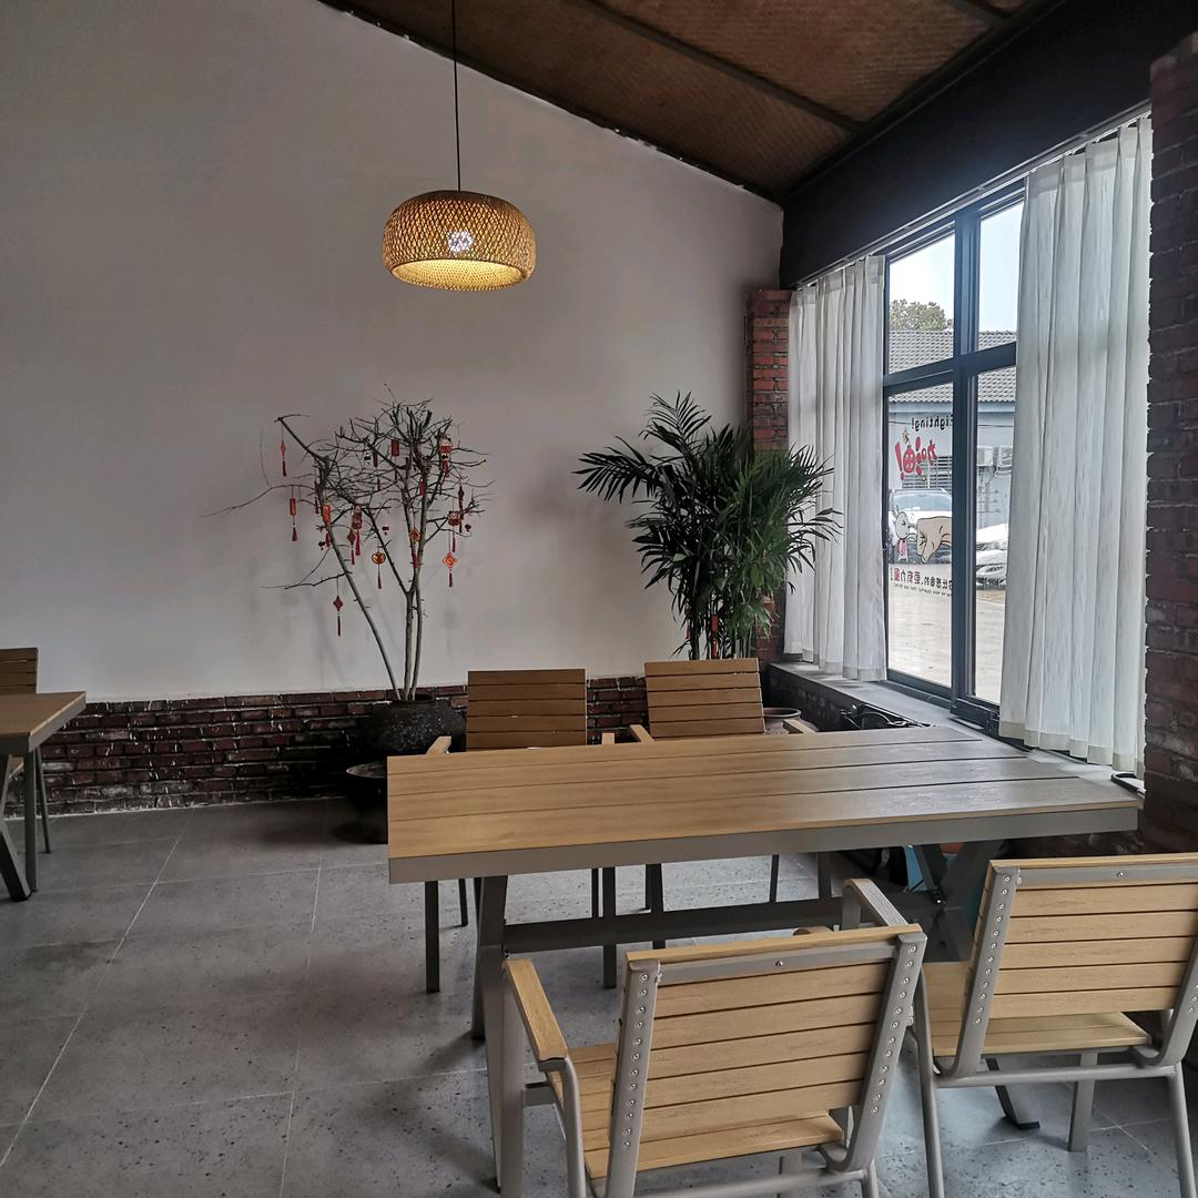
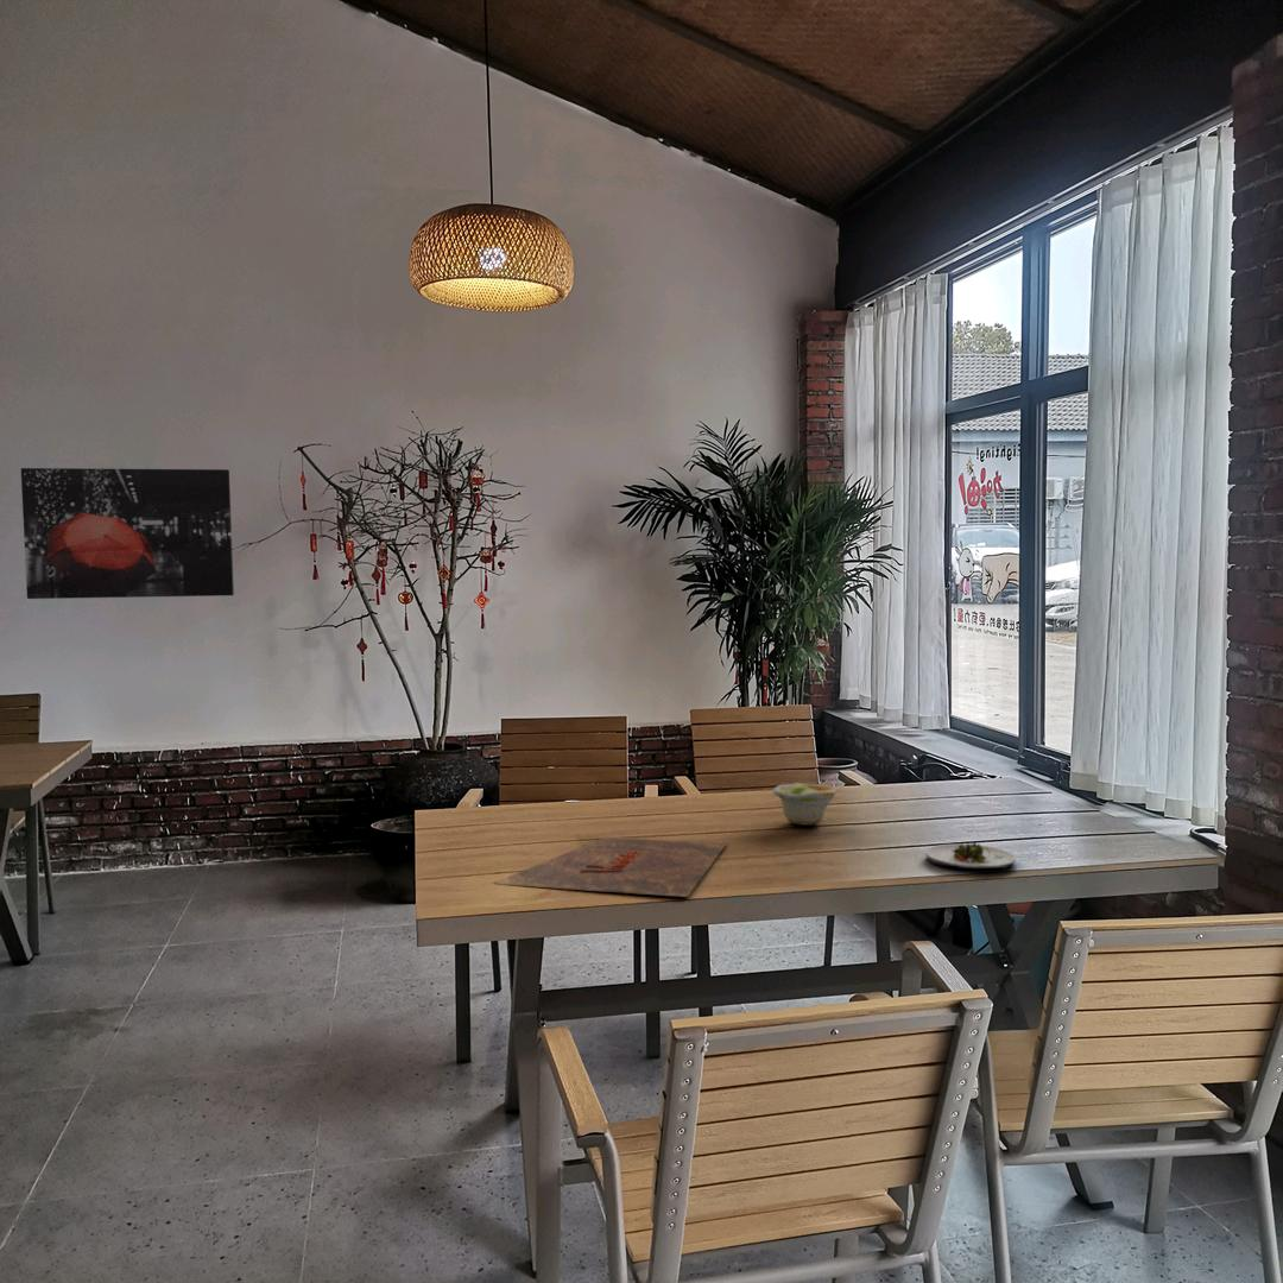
+ bowl [772,782,838,827]
+ wall art [20,467,235,600]
+ placemat [491,835,728,898]
+ salad plate [924,841,1017,870]
